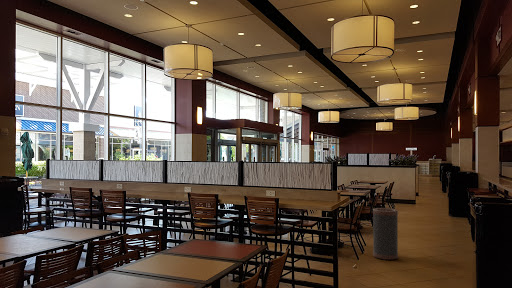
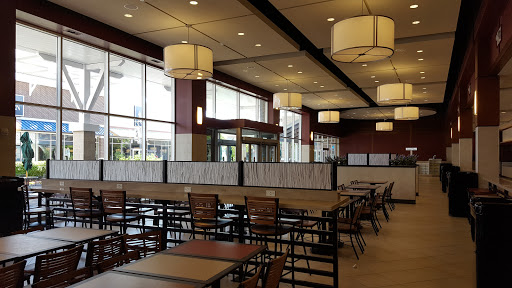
- trash can [372,207,399,261]
